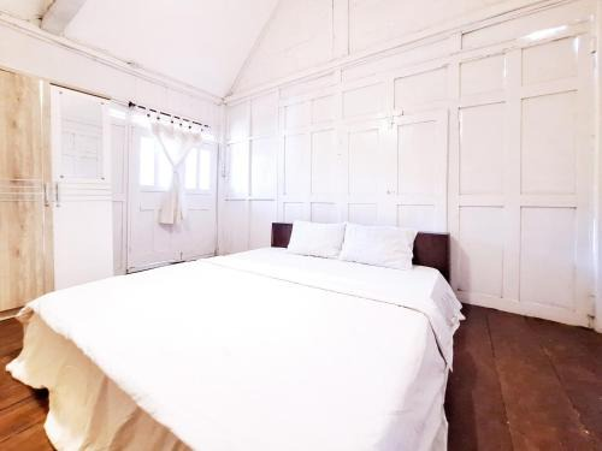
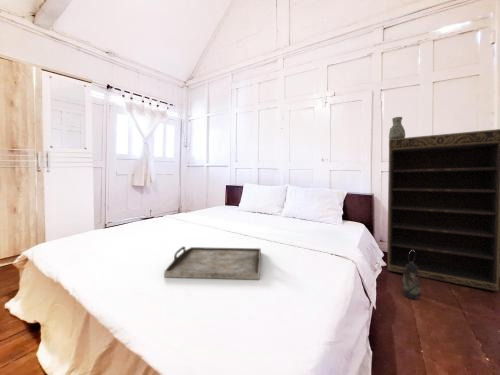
+ serving tray [163,245,262,281]
+ bookshelf [386,128,500,293]
+ decorative vase [388,116,406,139]
+ lantern [401,250,422,300]
